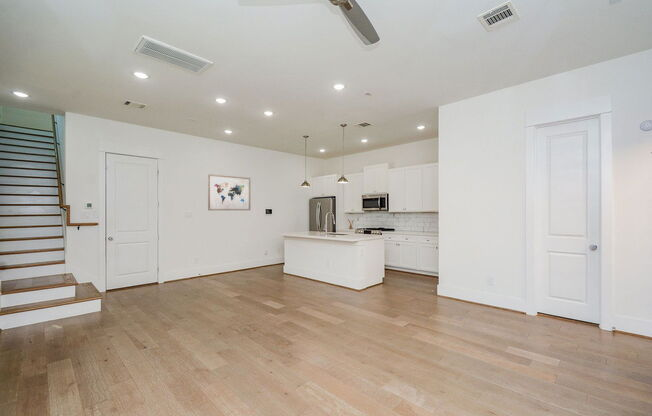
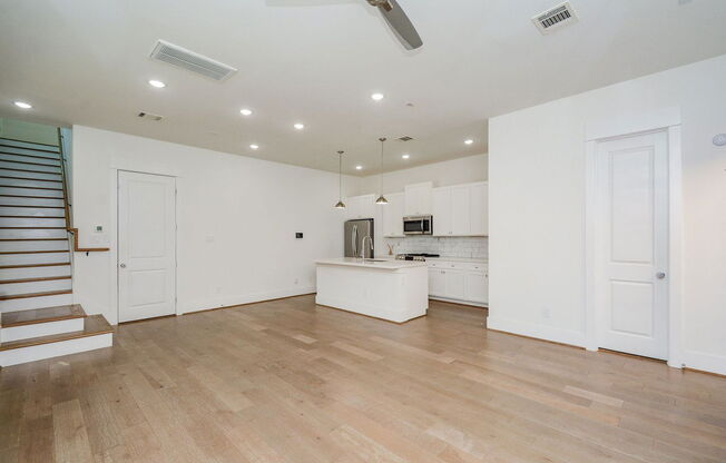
- wall art [207,173,252,211]
